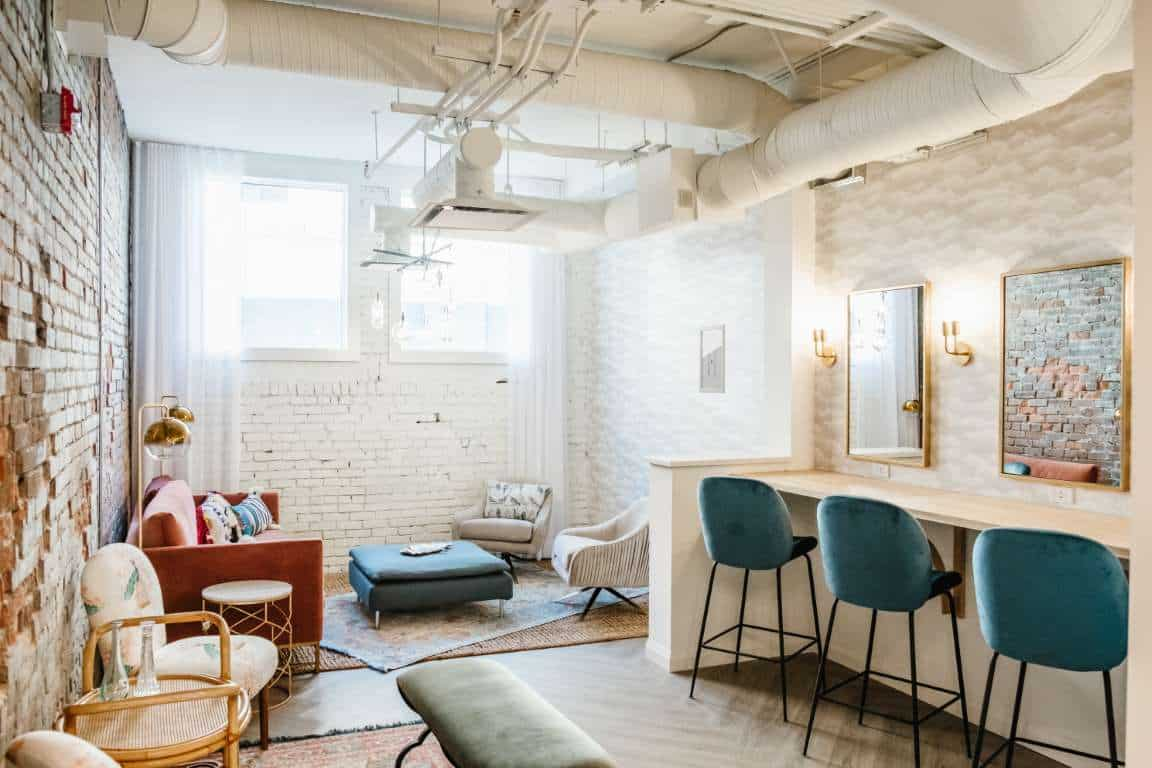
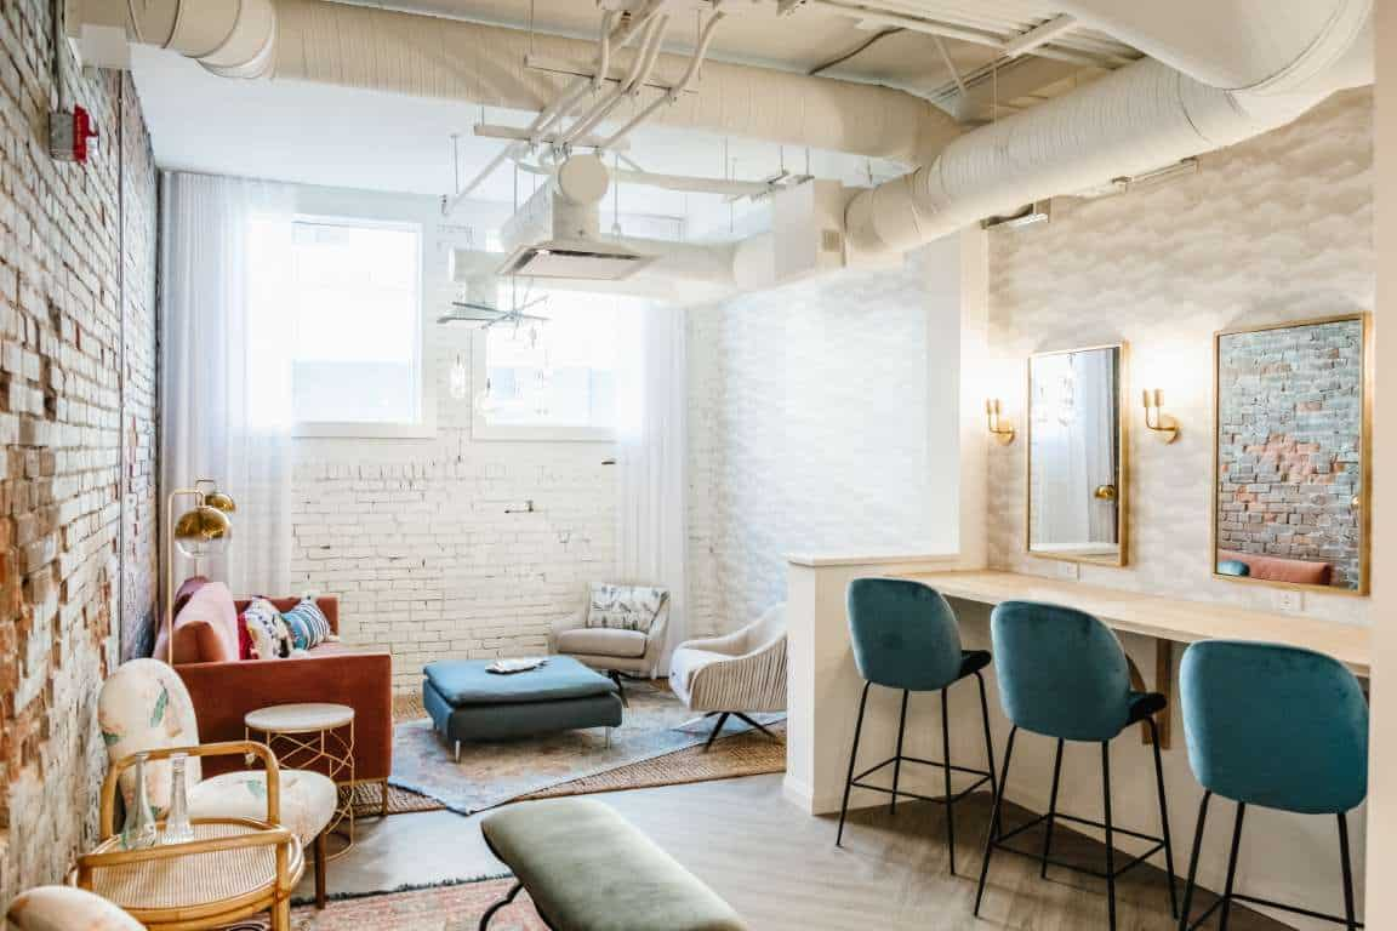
- wall art [698,323,726,394]
